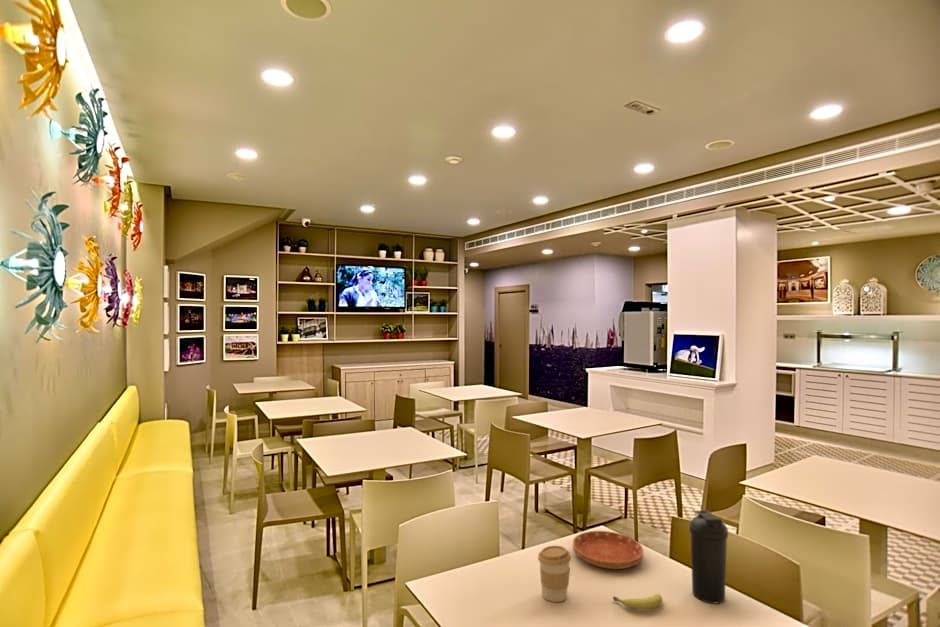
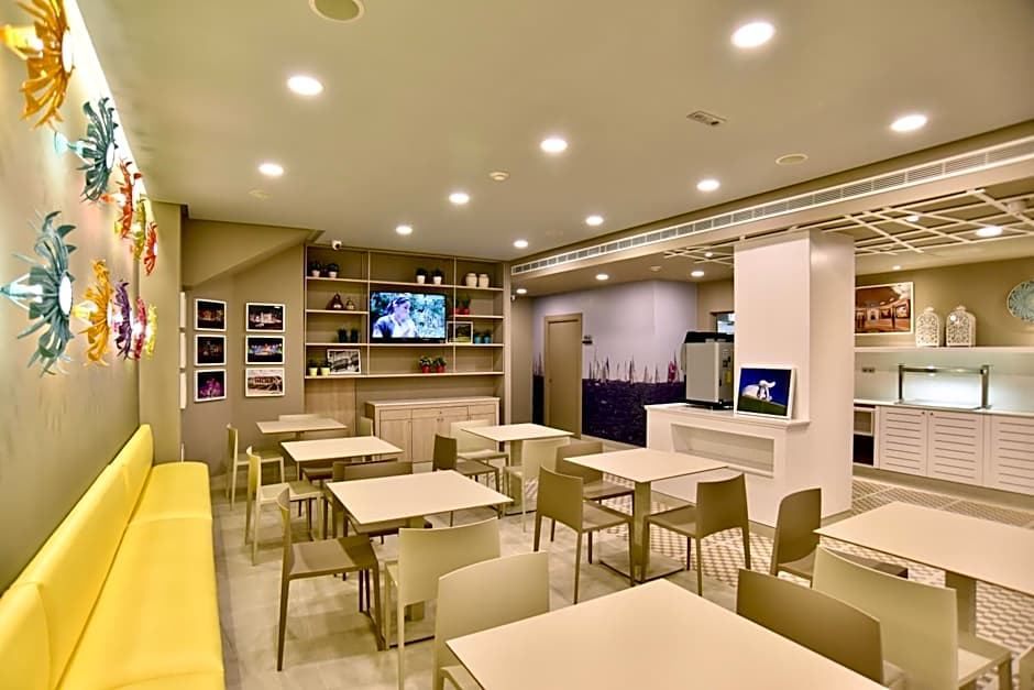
- coffee cup [537,545,572,603]
- fruit [612,593,663,611]
- saucer [572,530,645,570]
- water bottle [688,509,729,604]
